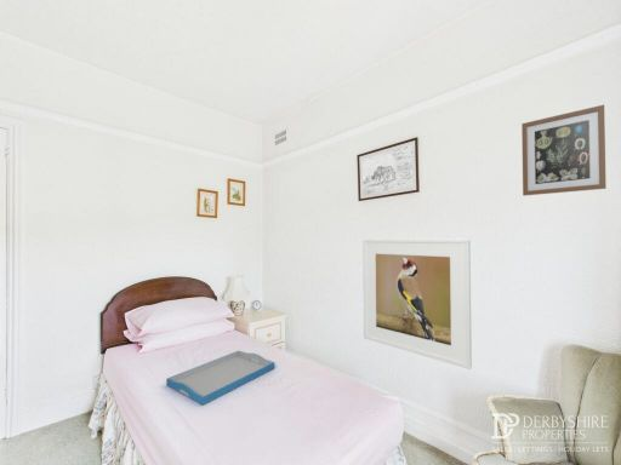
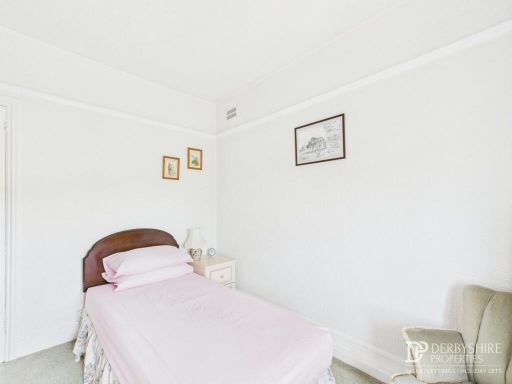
- wall art [520,104,608,197]
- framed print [361,237,473,371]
- tray [165,350,275,407]
